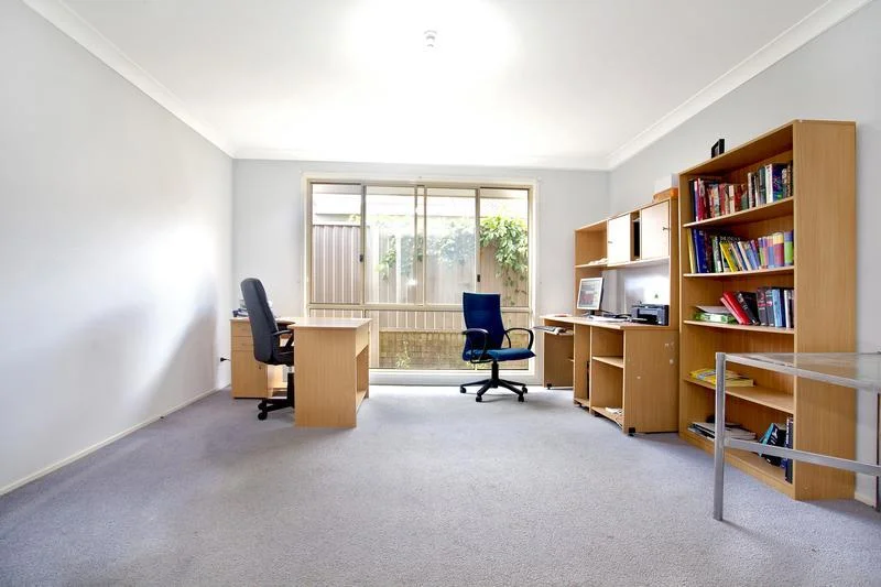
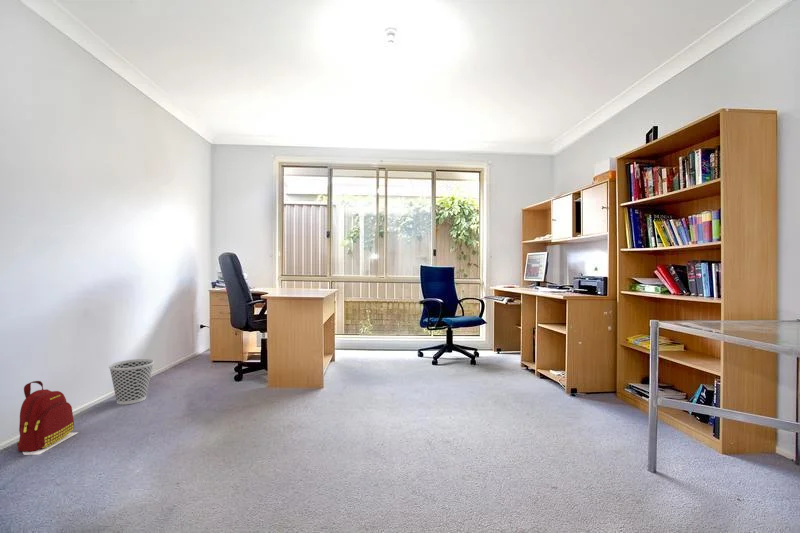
+ backpack [16,380,79,456]
+ wastebasket [108,358,155,405]
